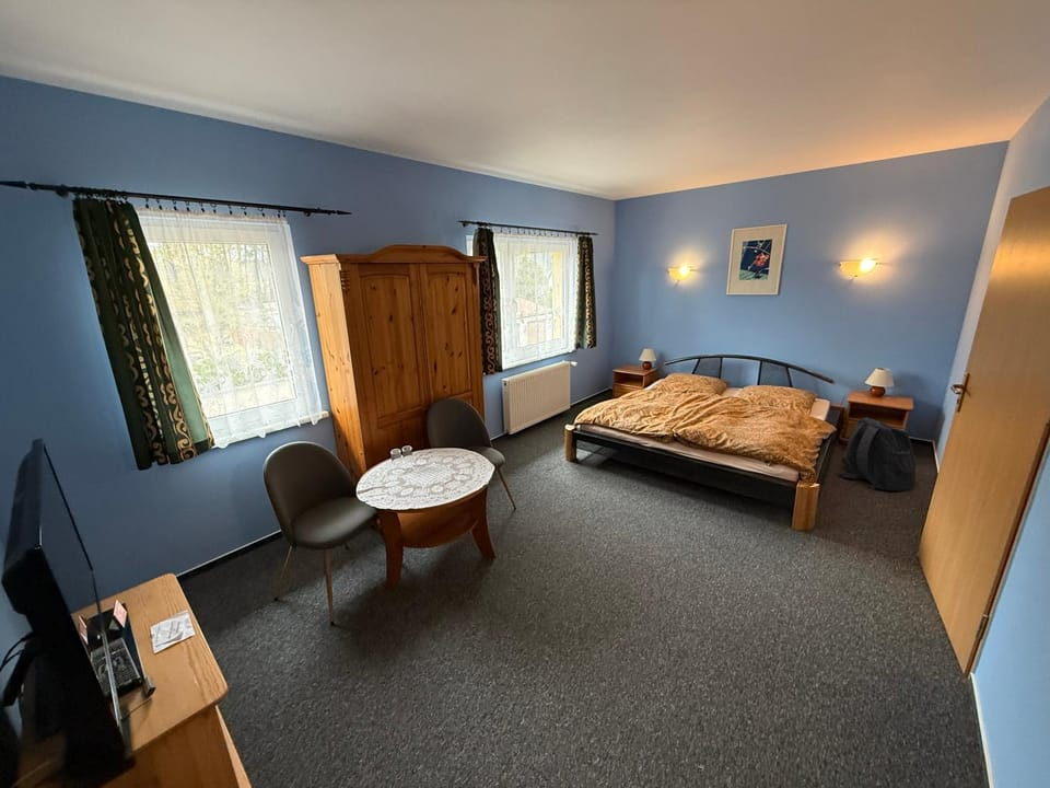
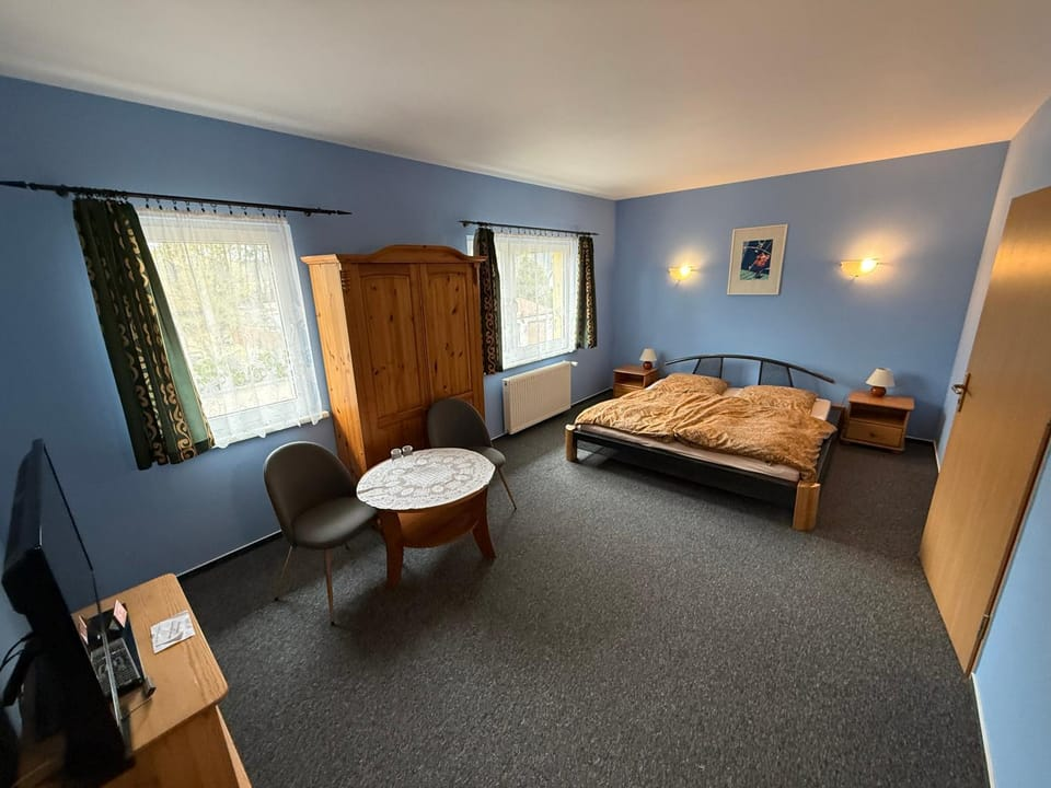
- backpack [837,417,918,491]
